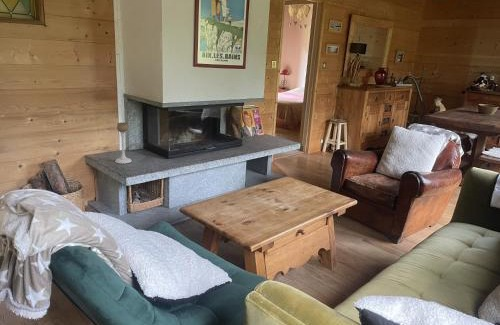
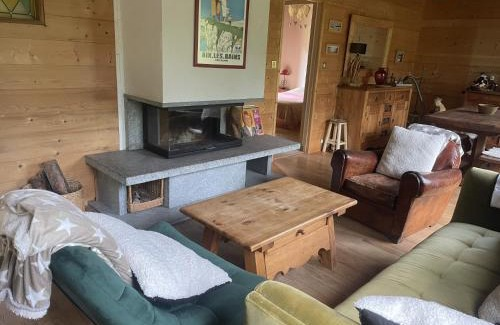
- candle holder [114,121,133,164]
